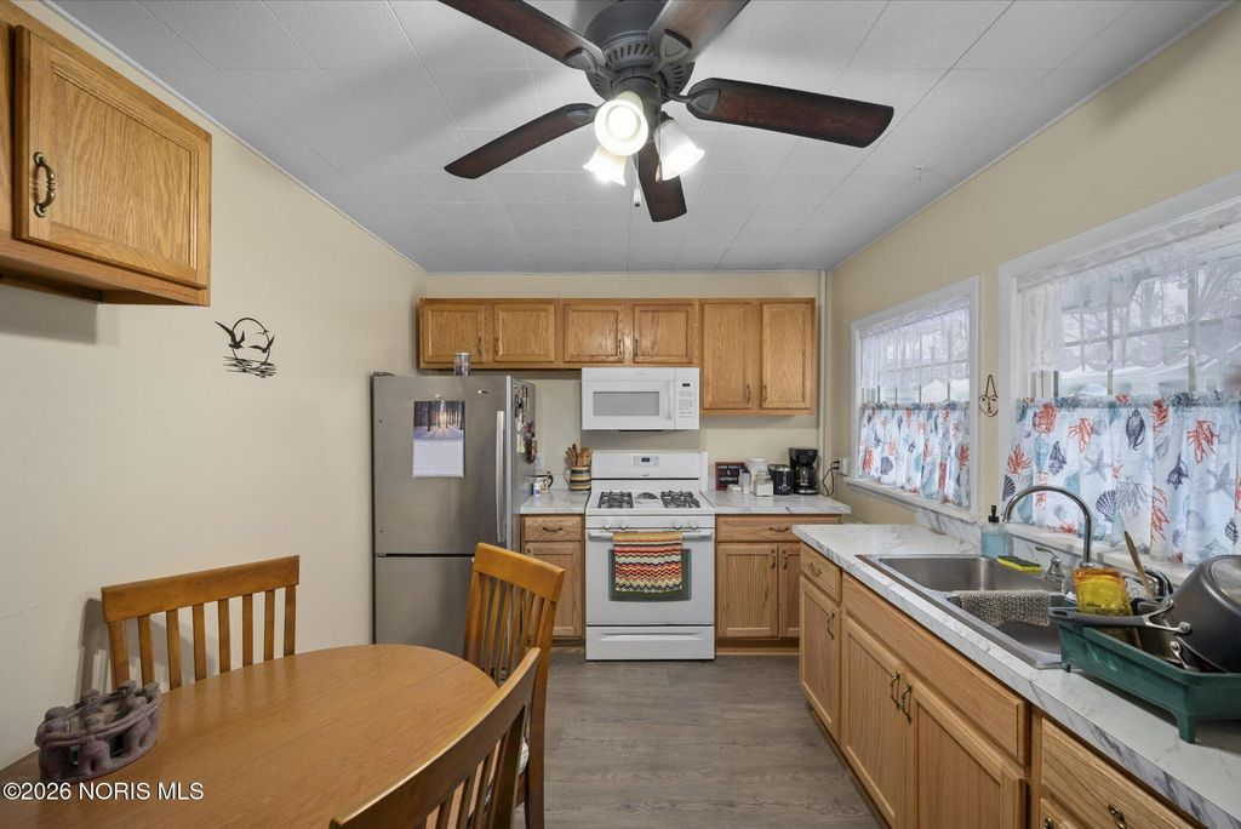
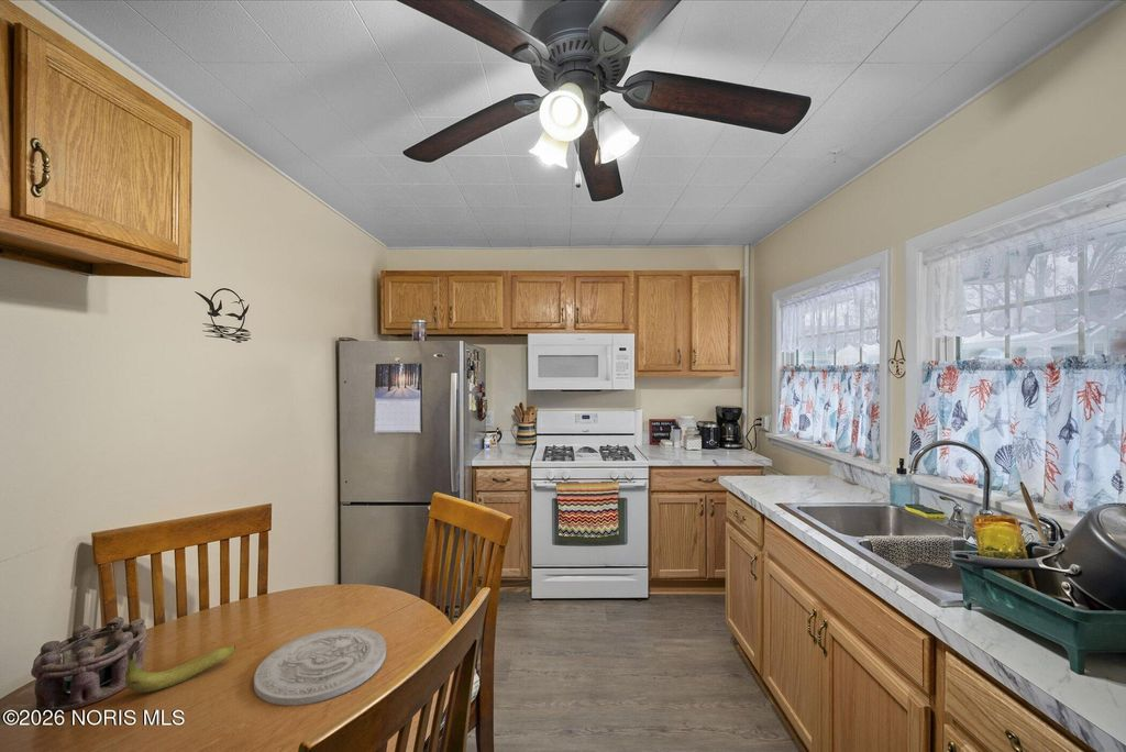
+ banana [124,639,236,694]
+ plate [253,626,387,707]
